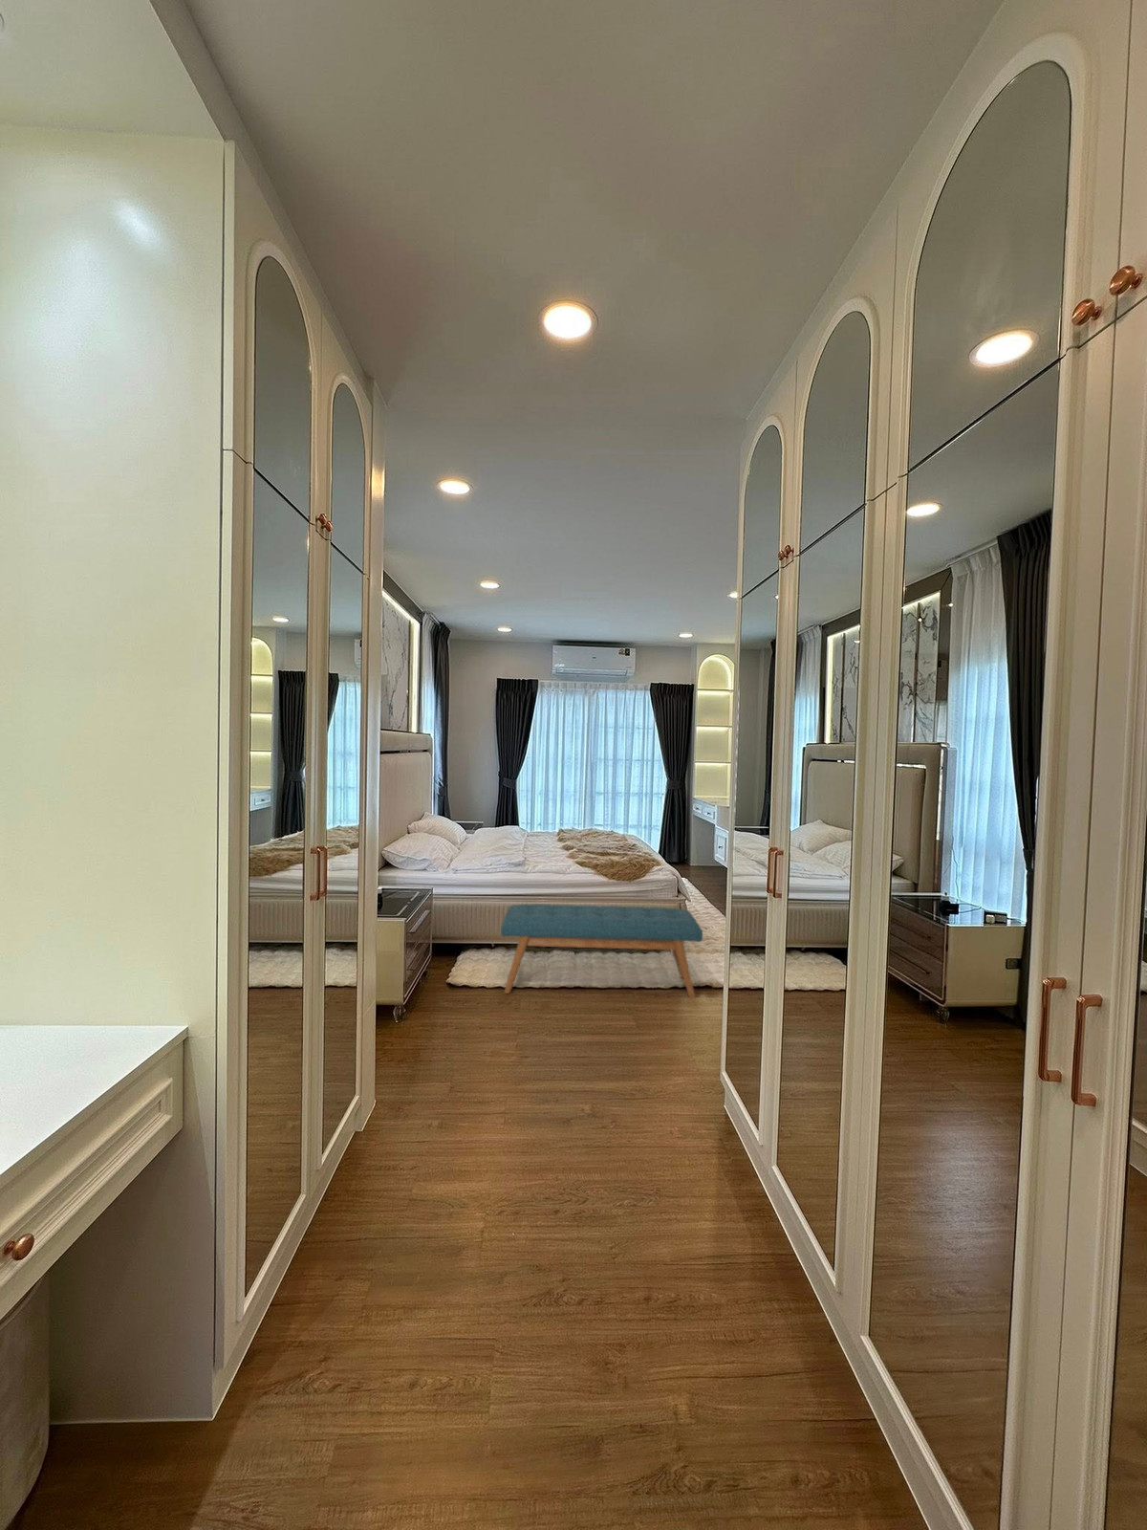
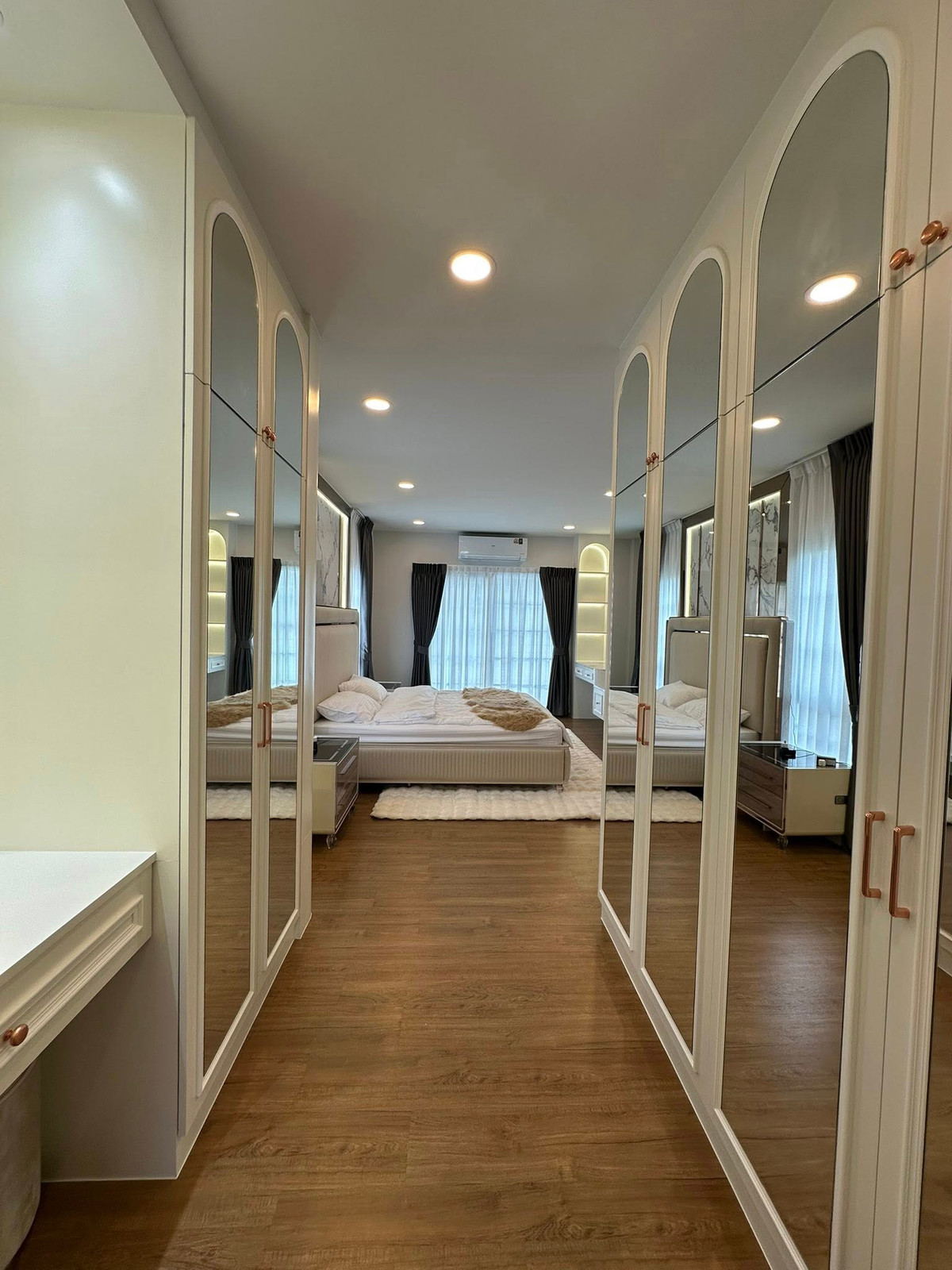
- bench [500,902,704,999]
